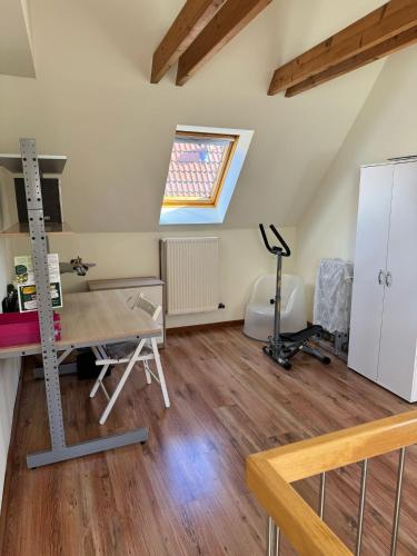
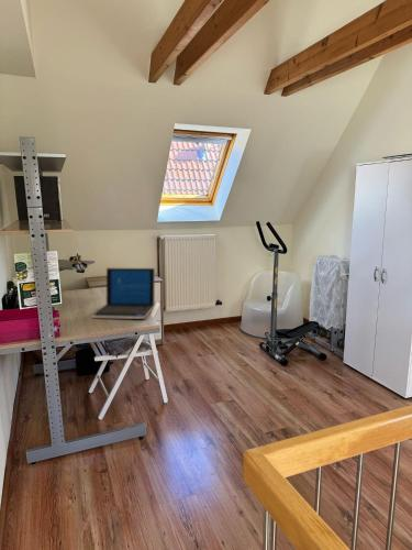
+ laptop [91,267,156,320]
